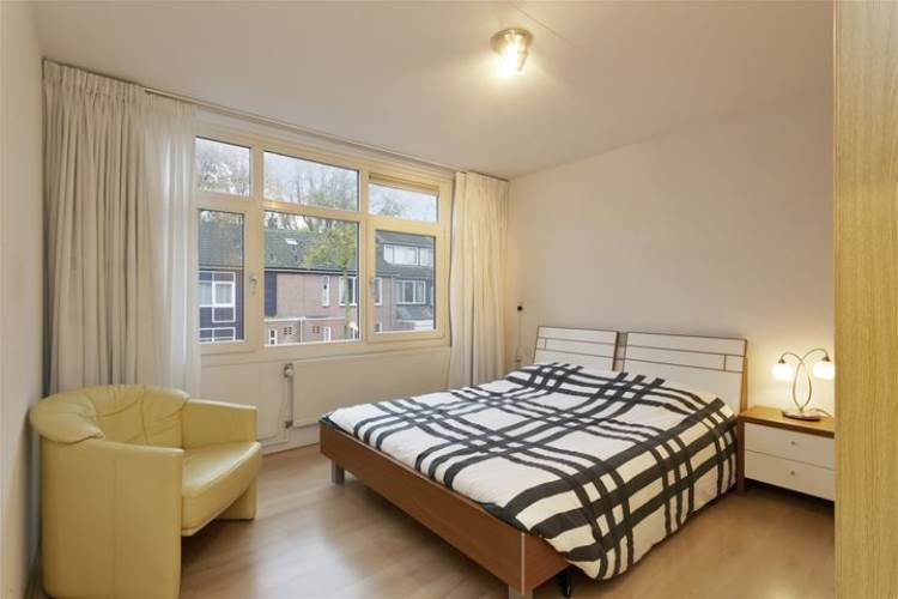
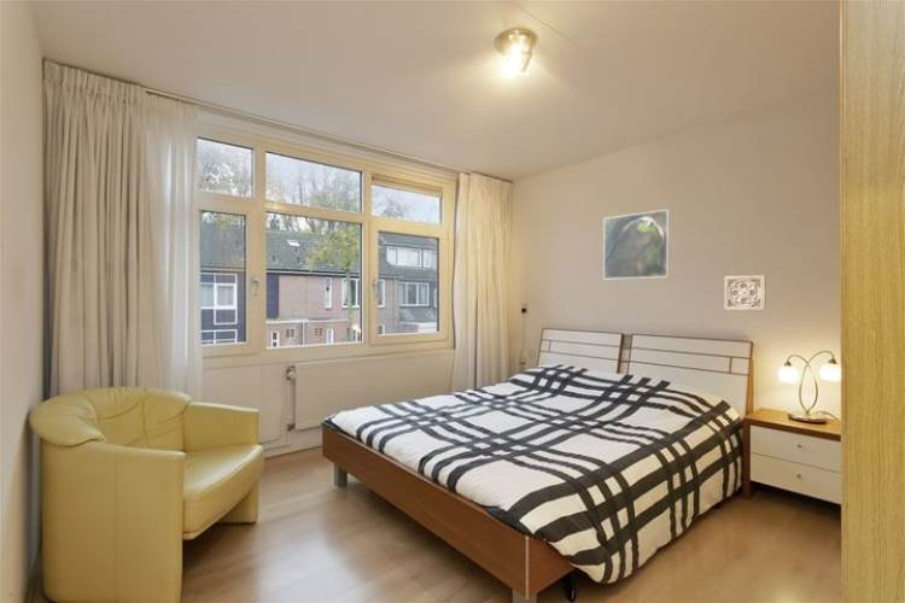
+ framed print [602,209,671,280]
+ wall ornament [723,274,767,312]
